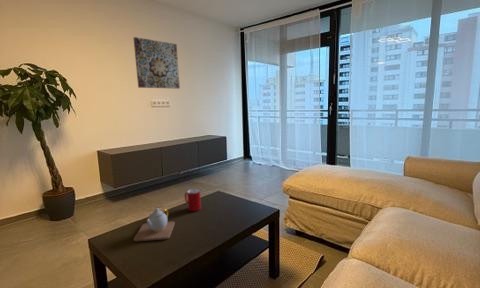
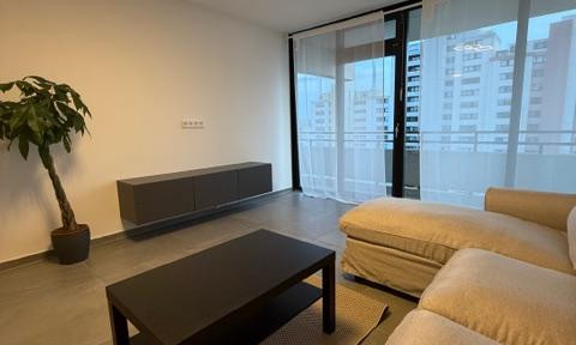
- cup [184,188,202,212]
- wall art [133,36,181,90]
- teapot [133,207,176,242]
